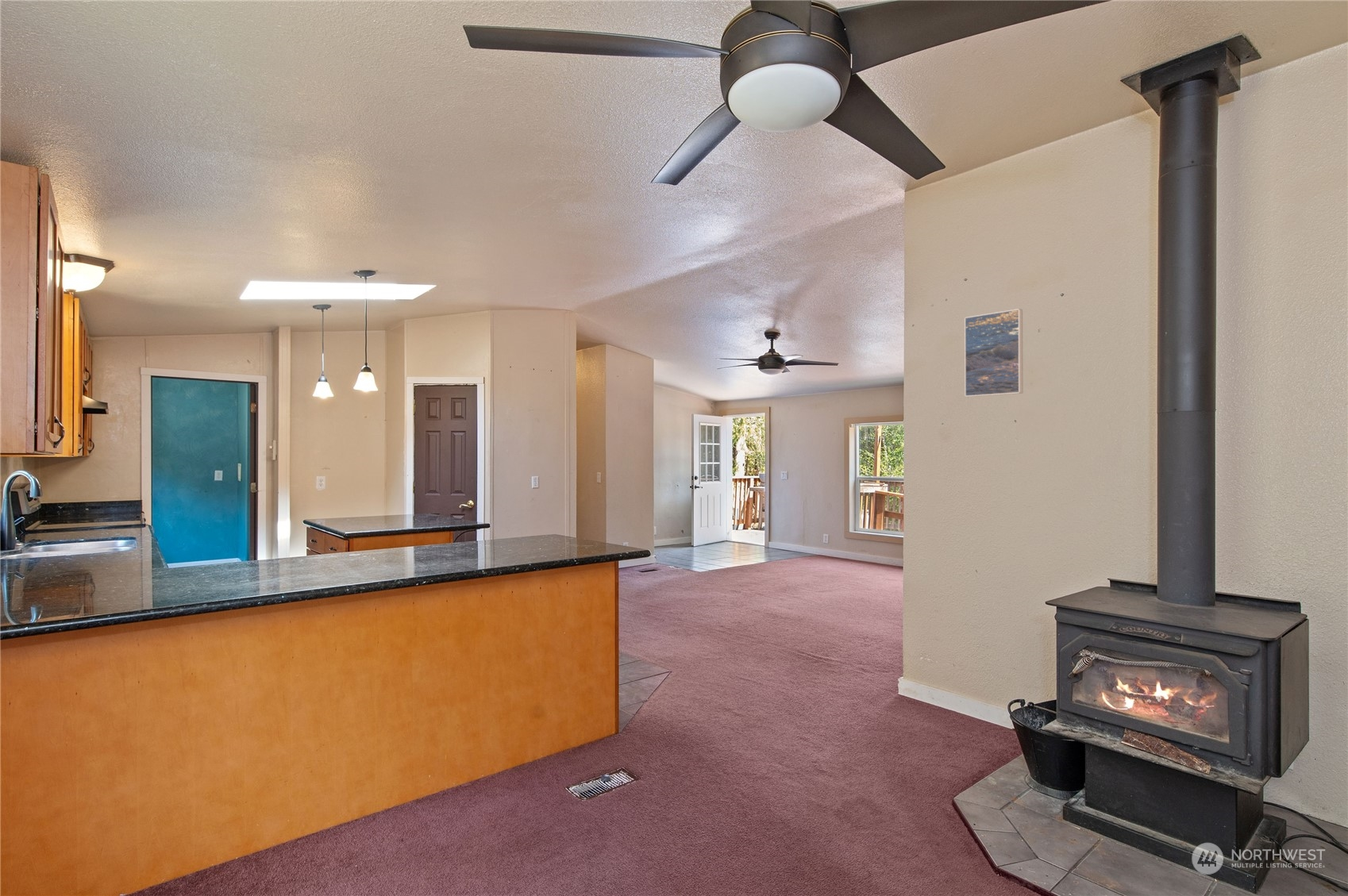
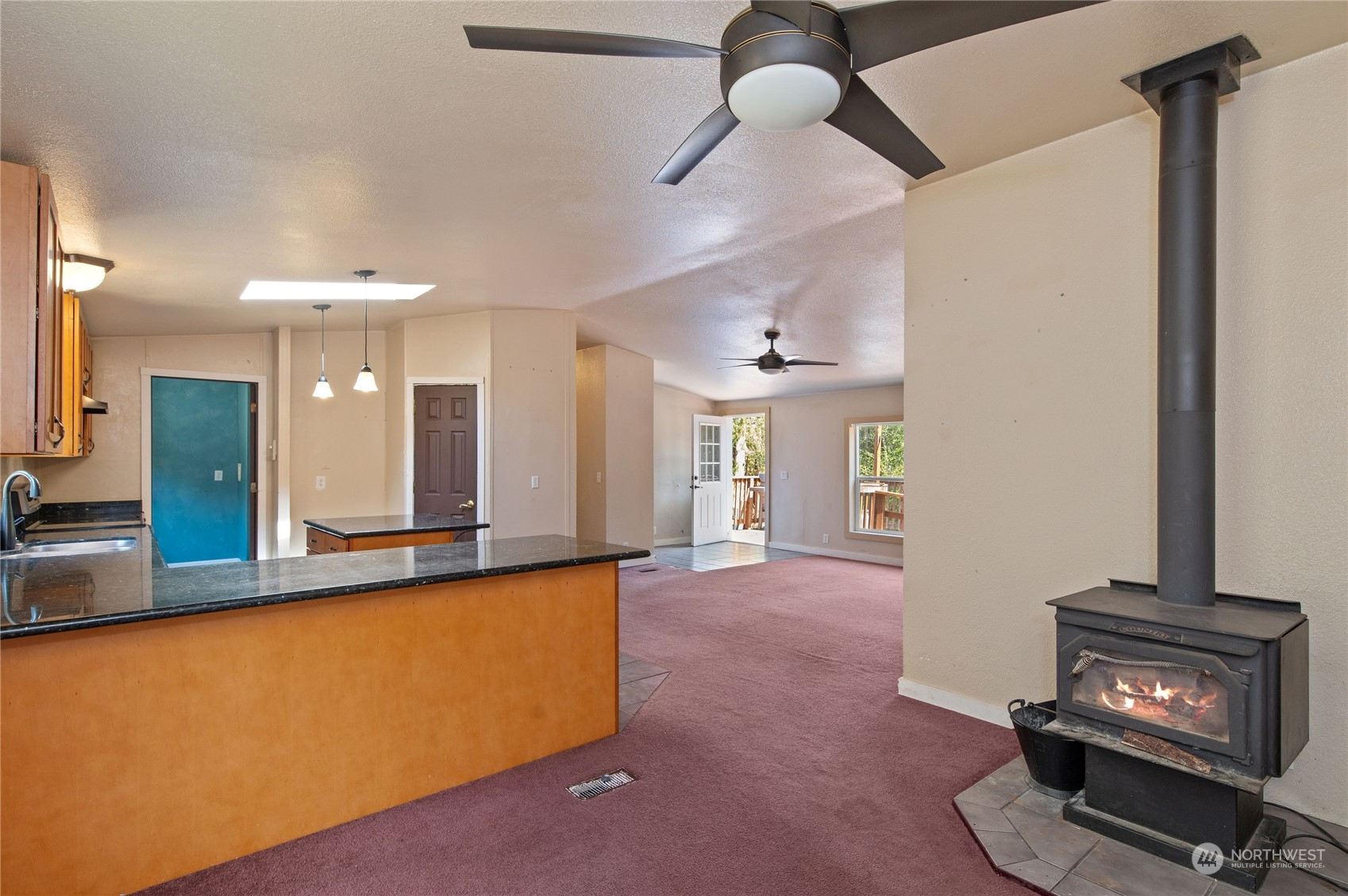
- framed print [964,308,1023,398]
